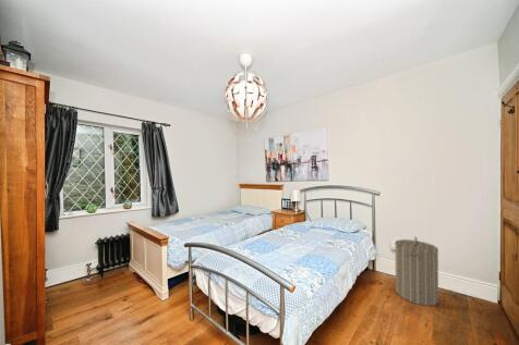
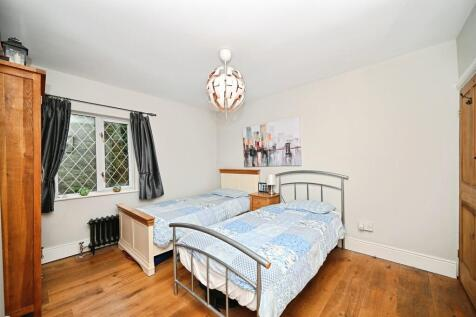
- laundry hamper [394,236,439,307]
